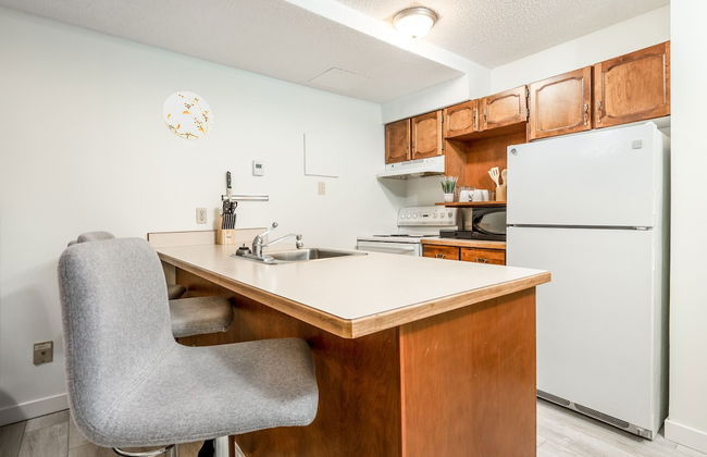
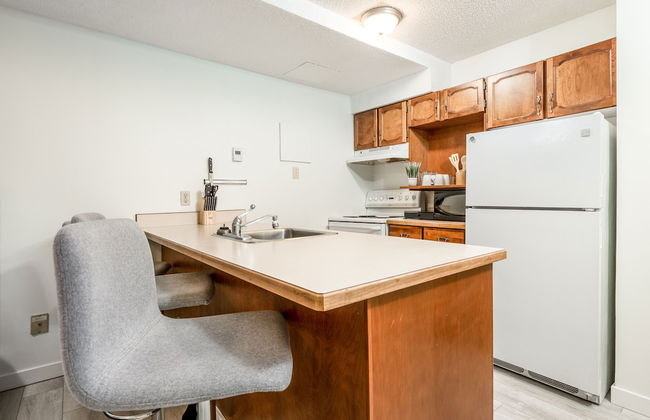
- decorative plate [162,90,214,140]
